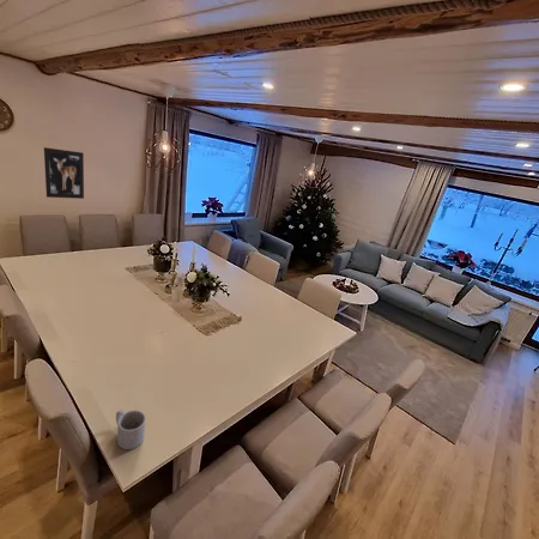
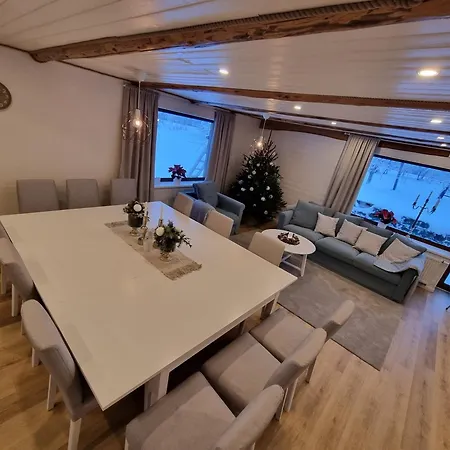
- mug [115,408,147,450]
- wall art [43,146,85,200]
